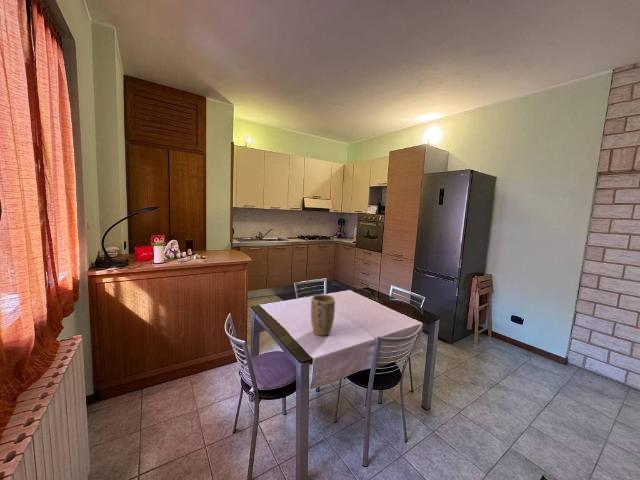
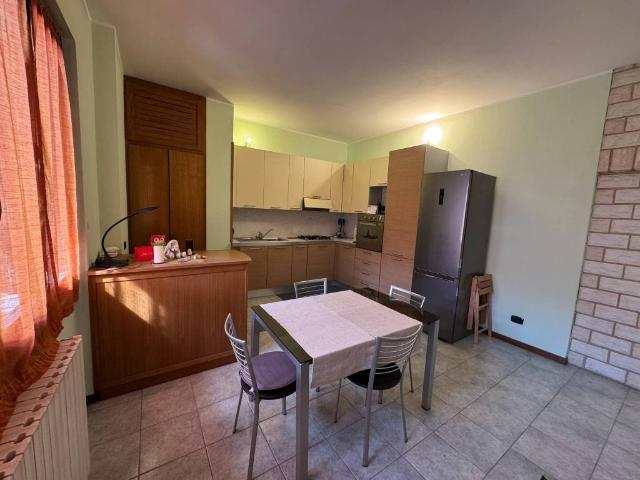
- plant pot [310,294,336,337]
